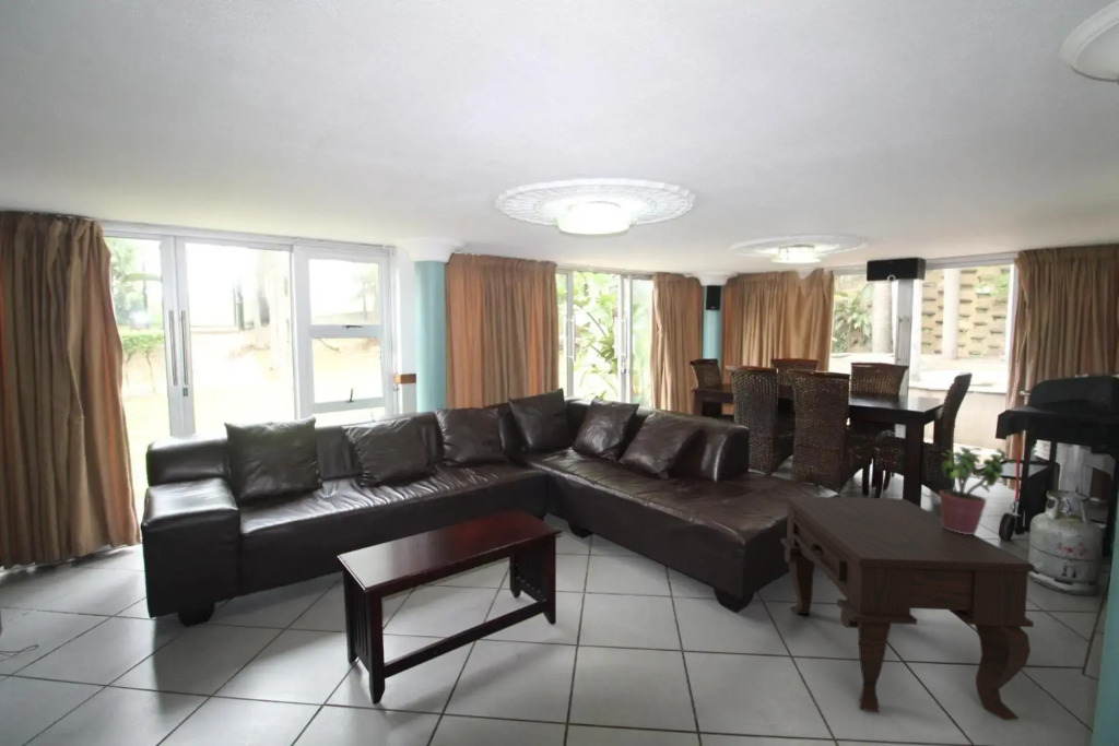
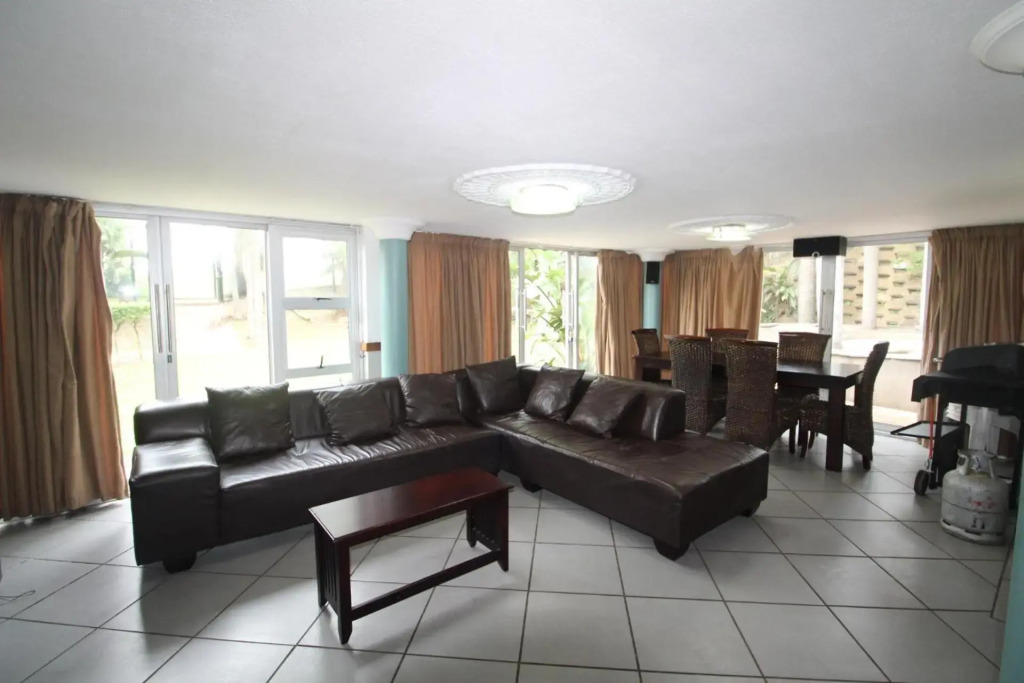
- side table [780,495,1036,721]
- potted plant [939,446,1014,535]
